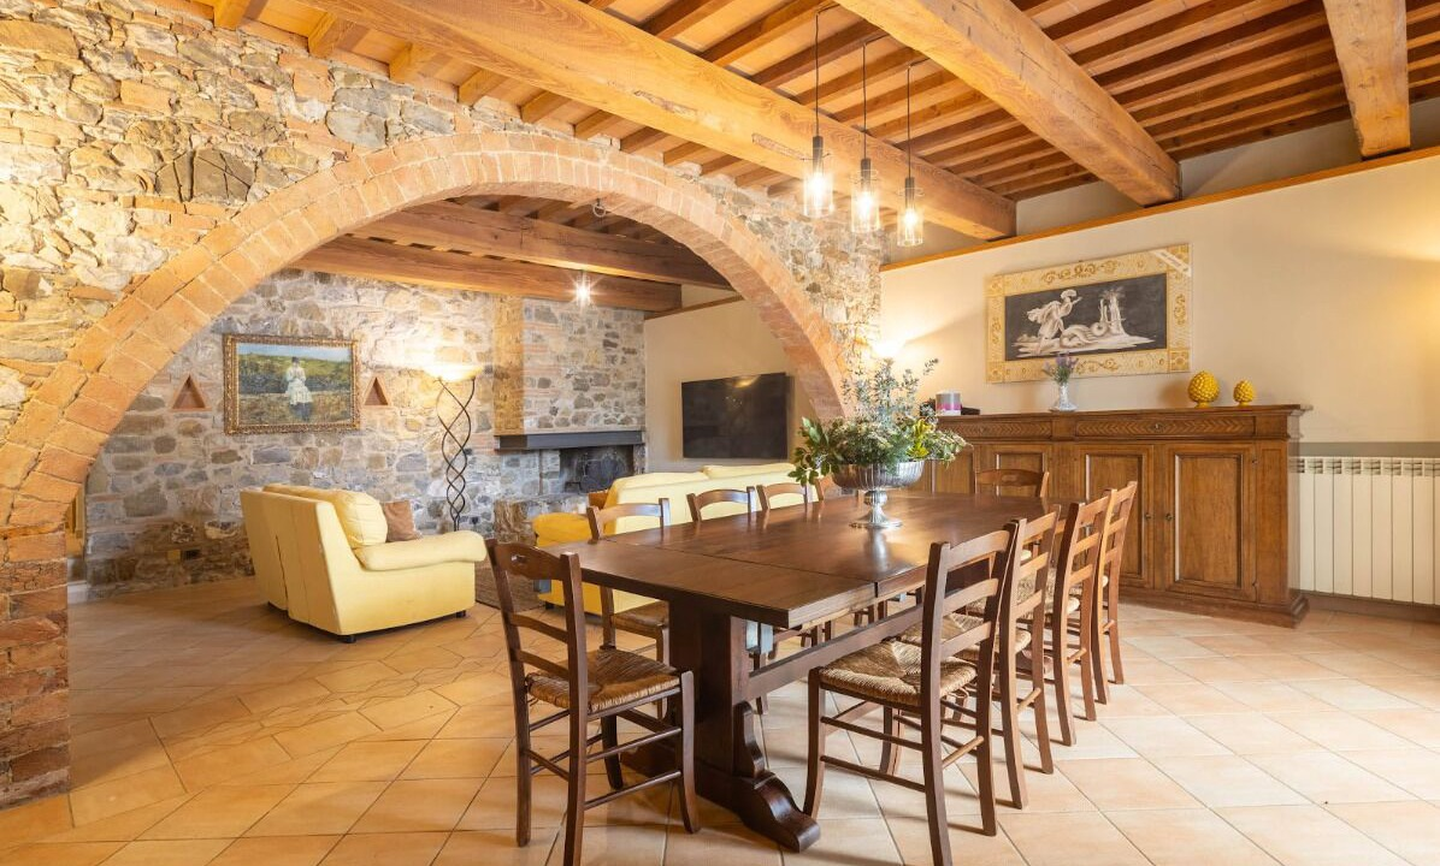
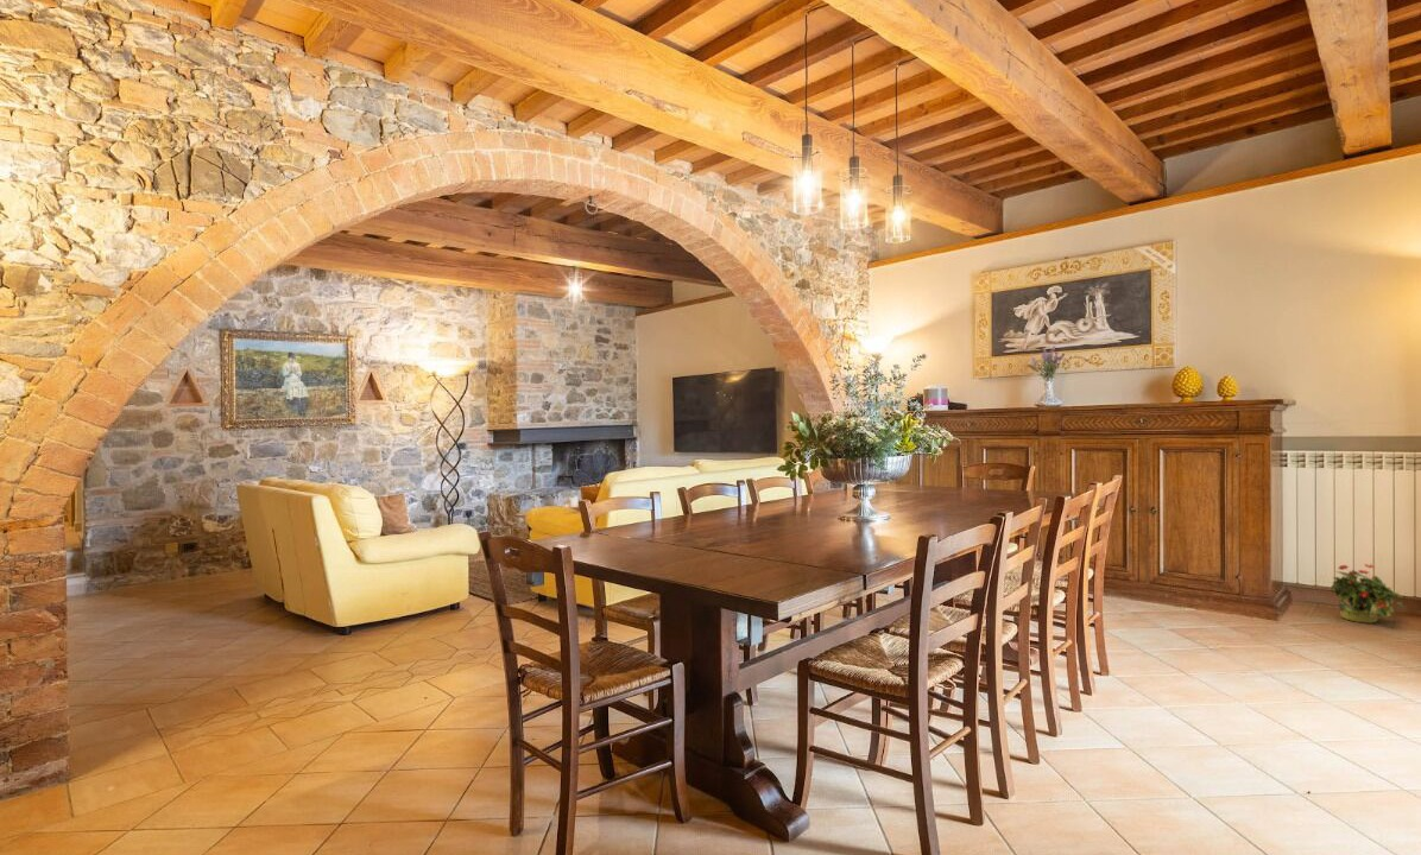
+ potted plant [1328,563,1407,625]
